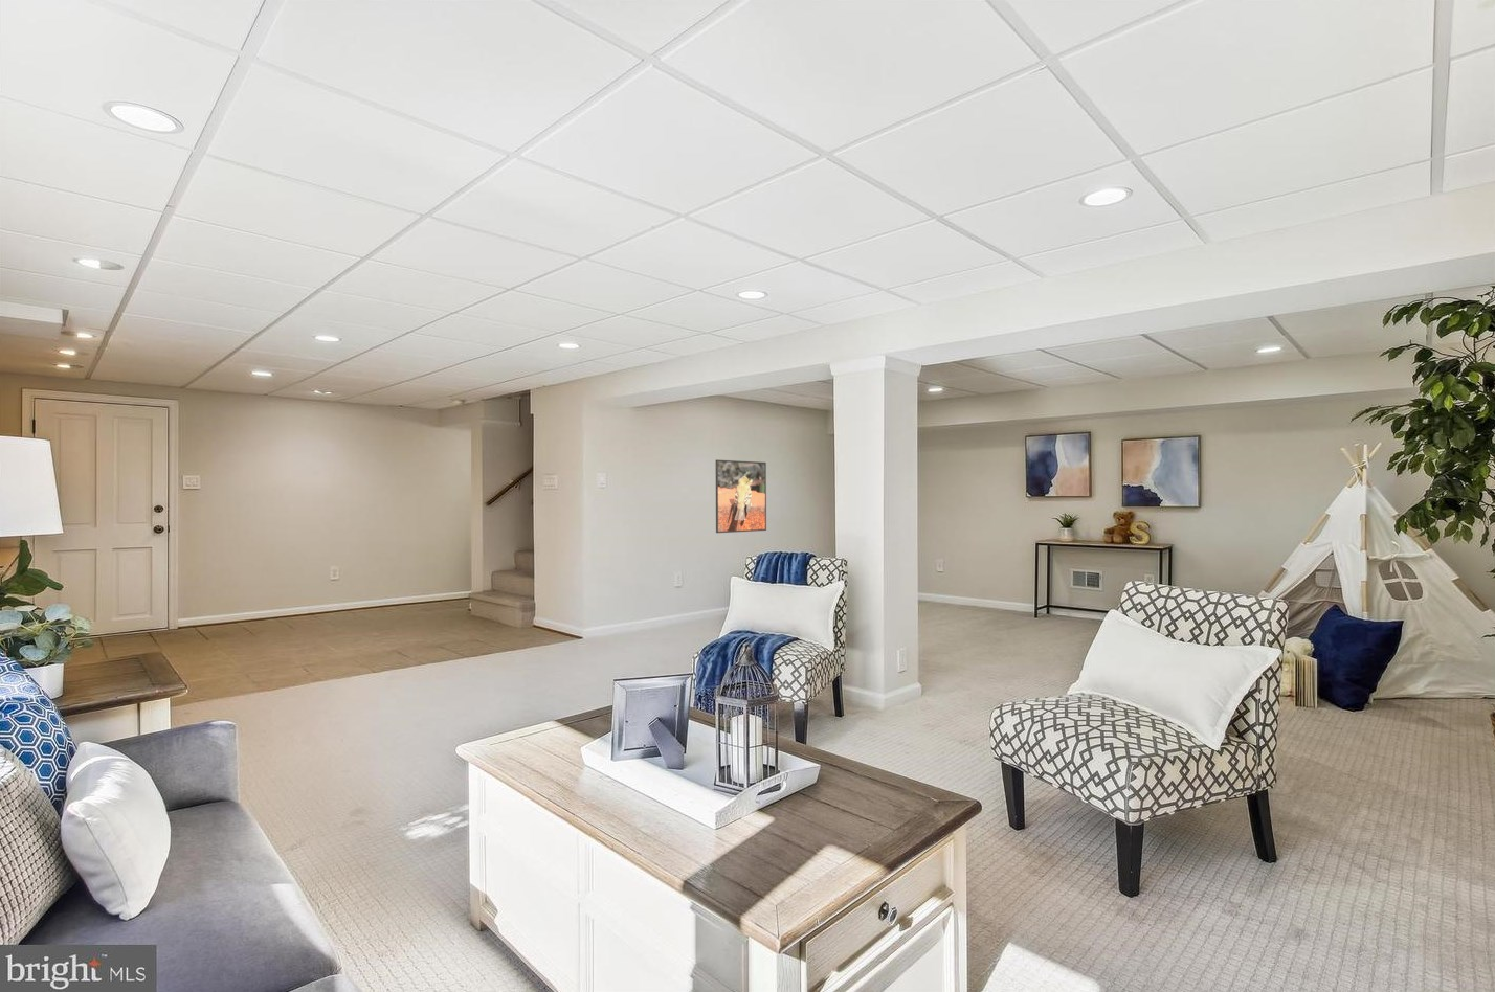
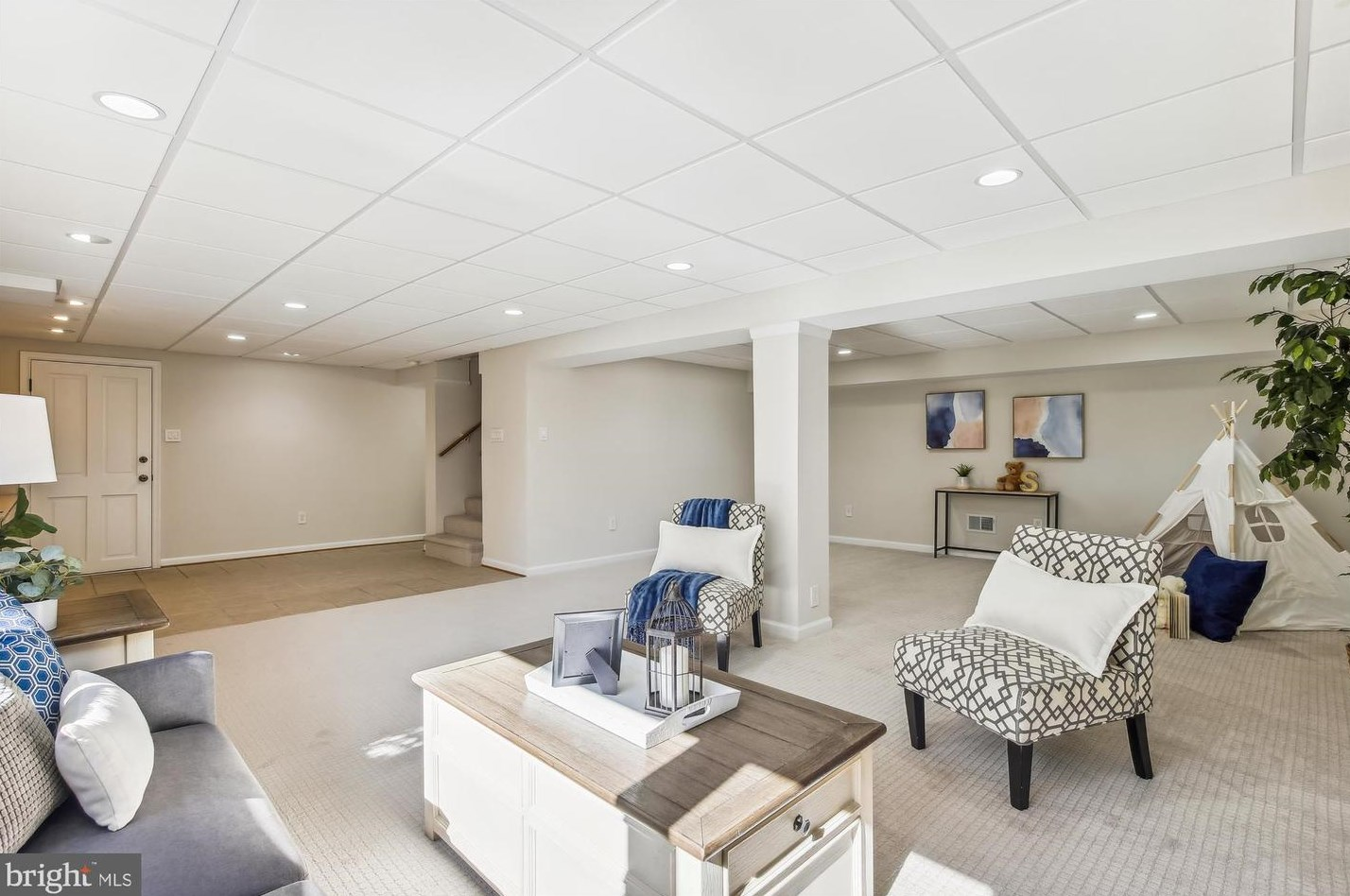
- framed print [715,458,767,534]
